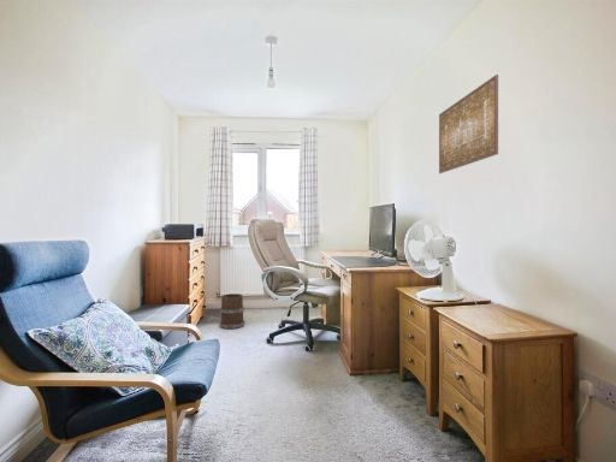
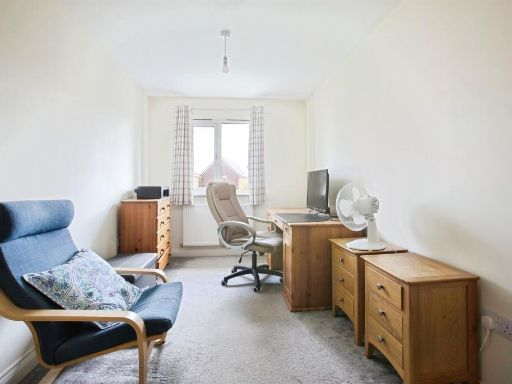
- wall art [438,73,499,174]
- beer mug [219,292,245,330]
